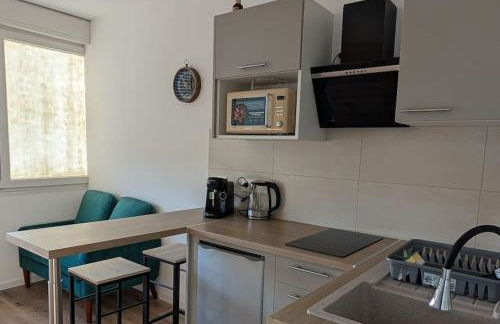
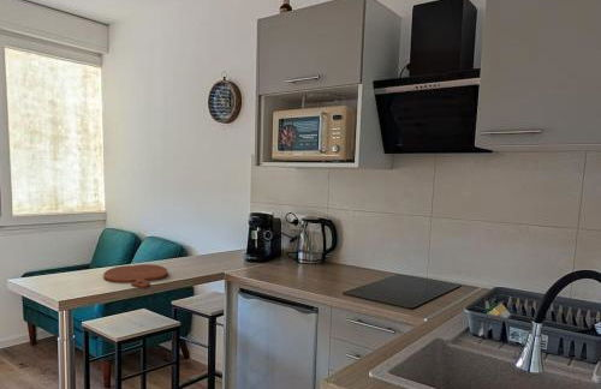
+ cutting board [102,263,168,289]
